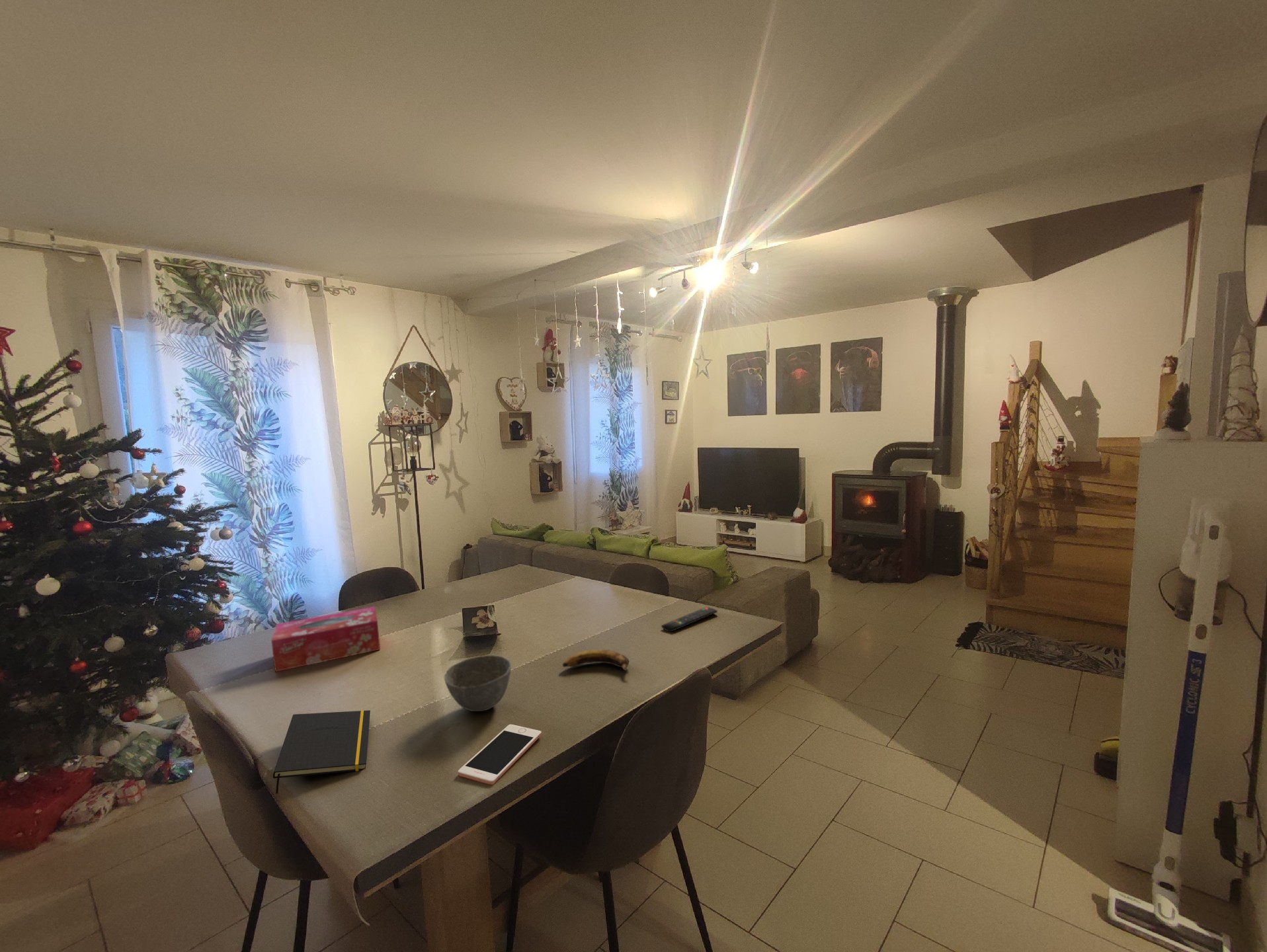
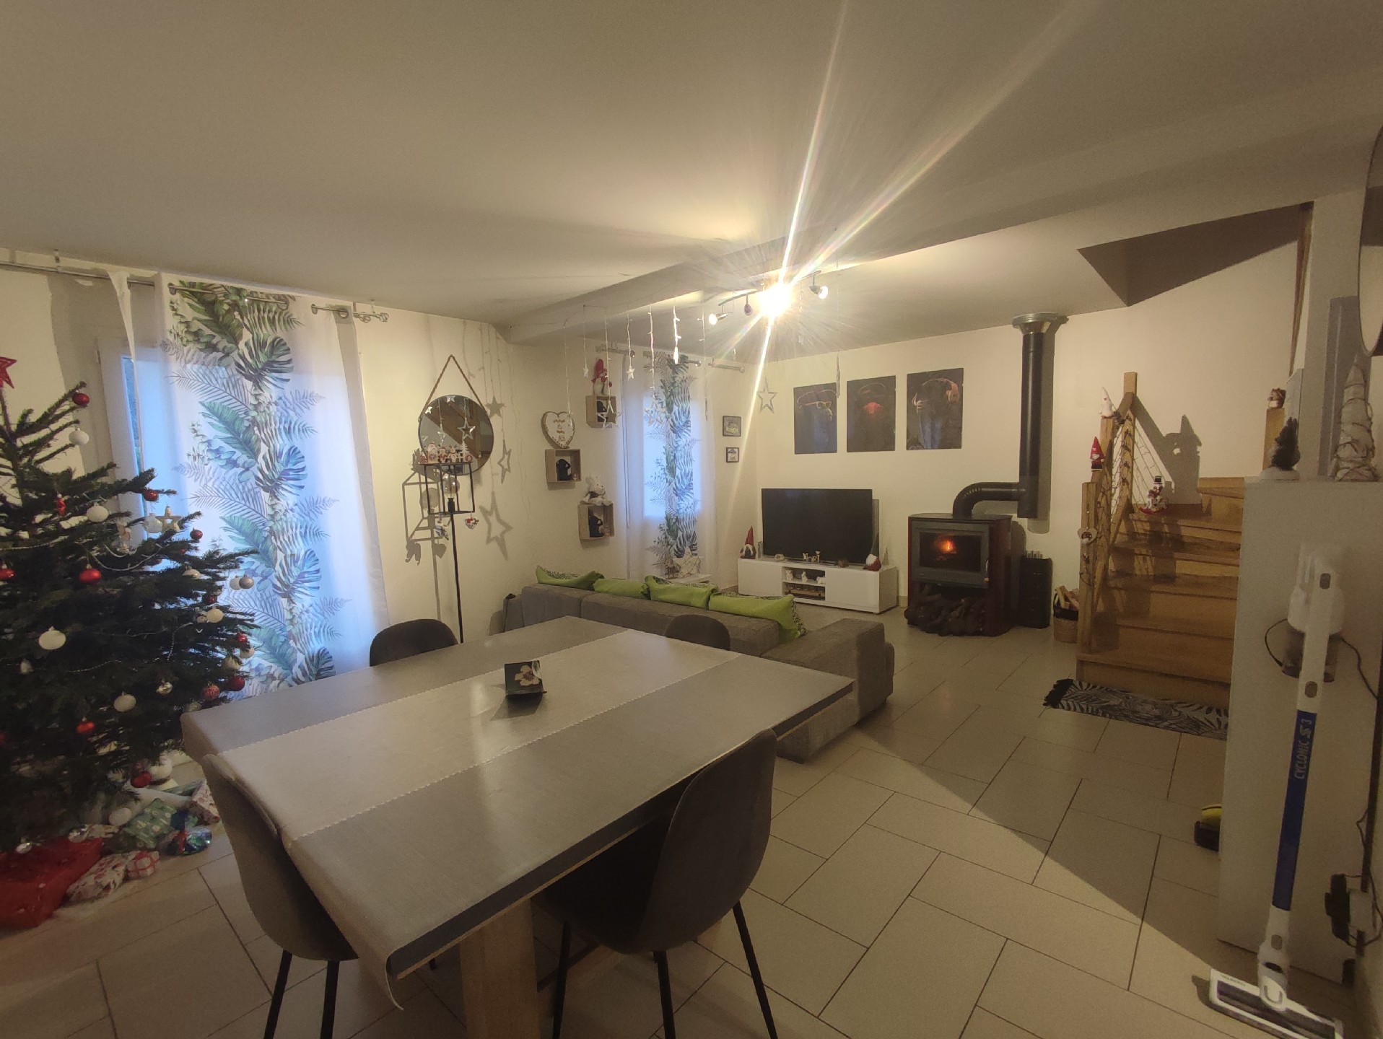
- cell phone [458,724,542,785]
- remote control [661,606,718,633]
- banana [562,649,630,674]
- notepad [272,709,371,794]
- bowl [444,654,512,712]
- tissue box [270,606,381,672]
